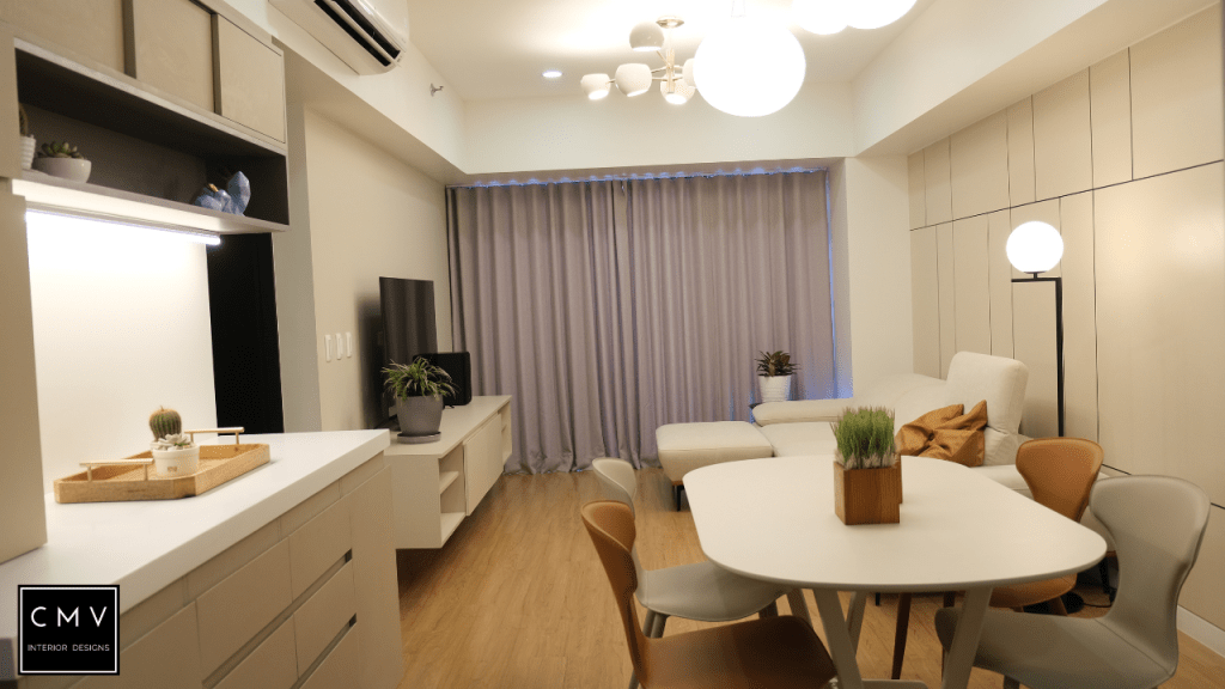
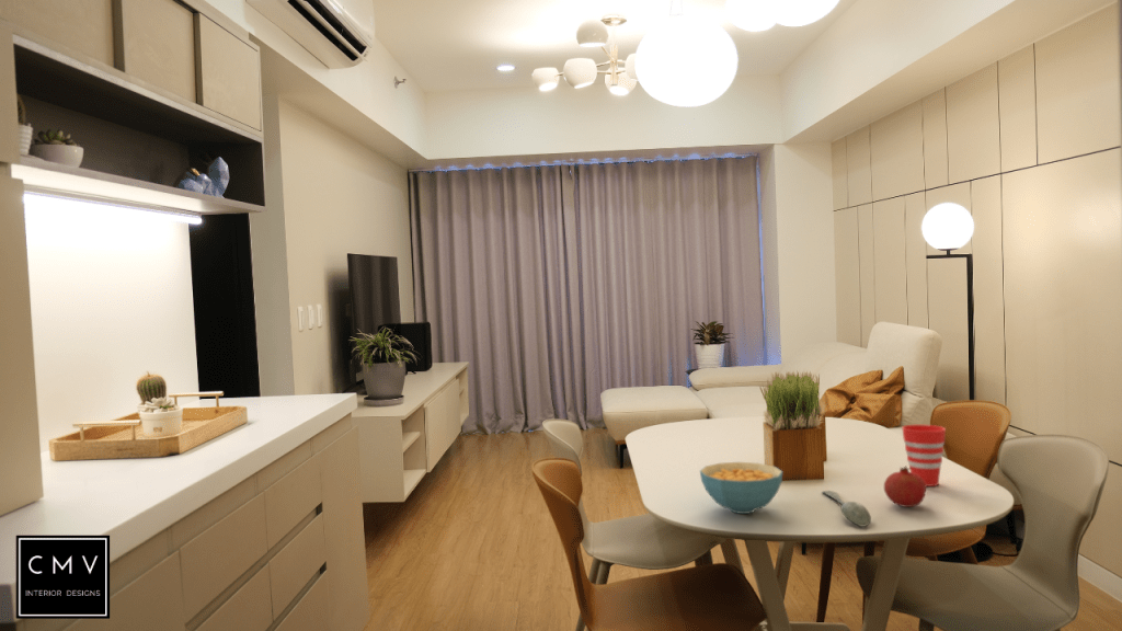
+ fruit [883,464,927,508]
+ spoon [822,490,872,527]
+ cereal bowl [699,461,783,515]
+ cup [901,424,947,487]
